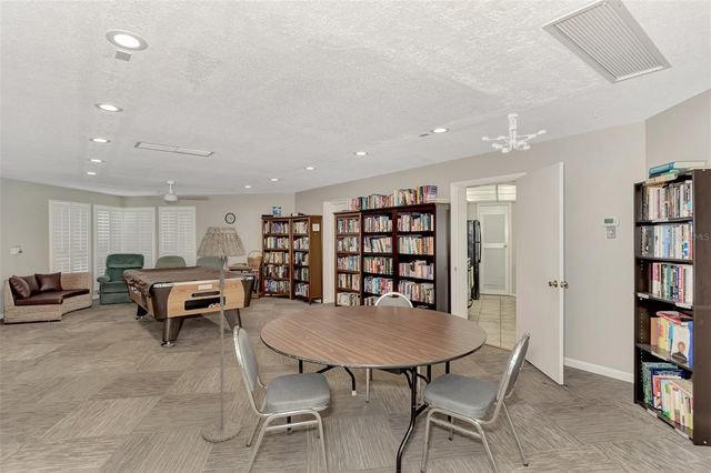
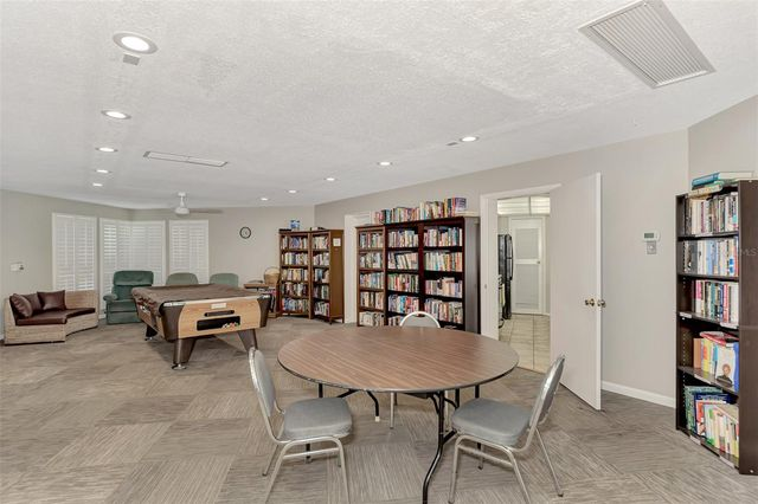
- ceiling light fixture [481,112,547,154]
- floor lamp [196,225,247,443]
